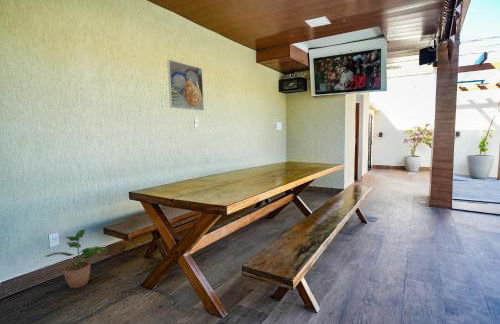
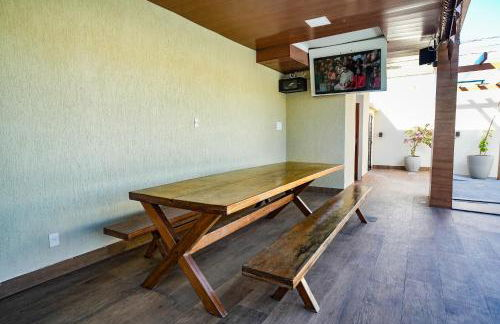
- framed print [166,59,205,112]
- potted plant [44,228,107,289]
